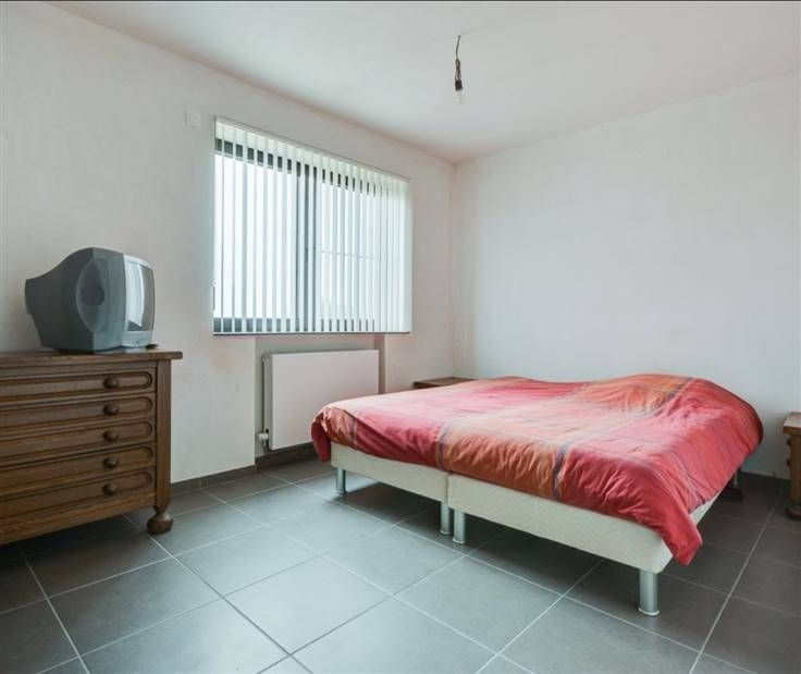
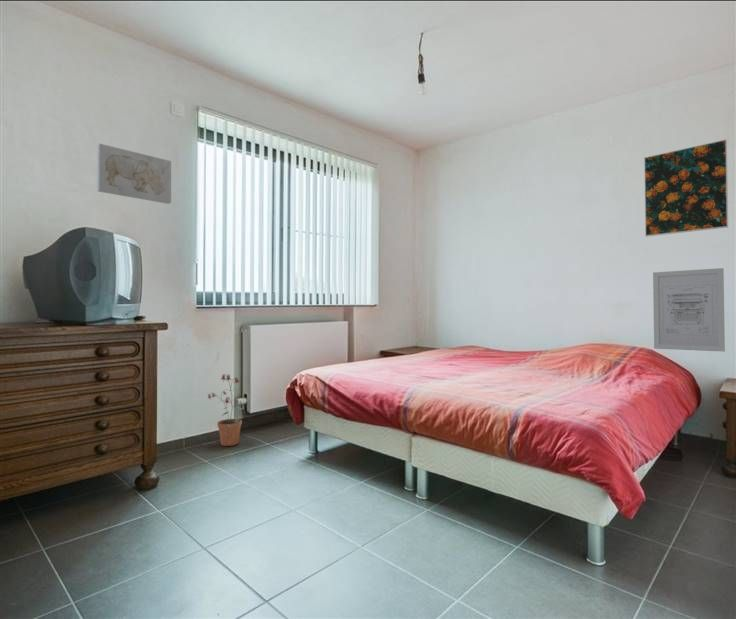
+ wall art [96,142,172,205]
+ wall art [652,267,726,353]
+ potted plant [207,373,243,447]
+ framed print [643,139,729,238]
